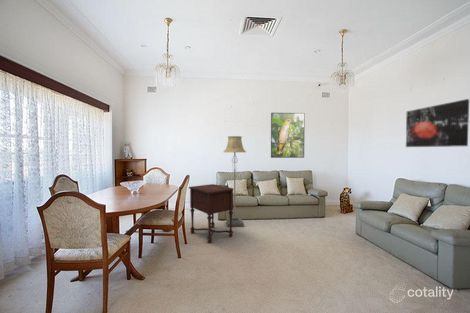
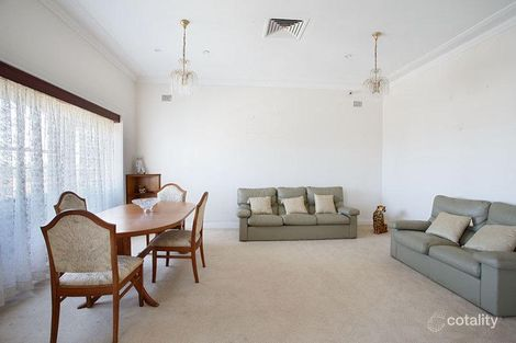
- side table [188,183,234,244]
- wall art [405,98,470,148]
- floor lamp [223,135,247,228]
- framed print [270,112,306,159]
